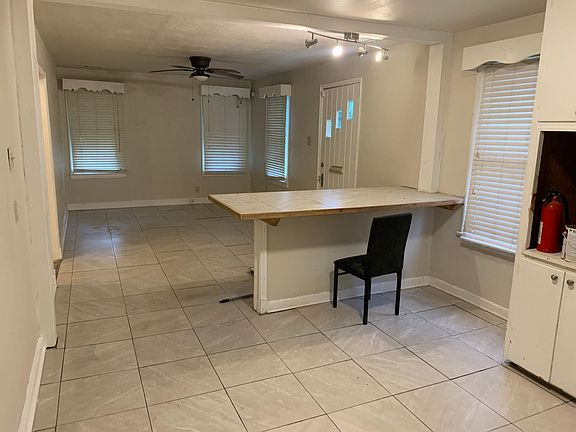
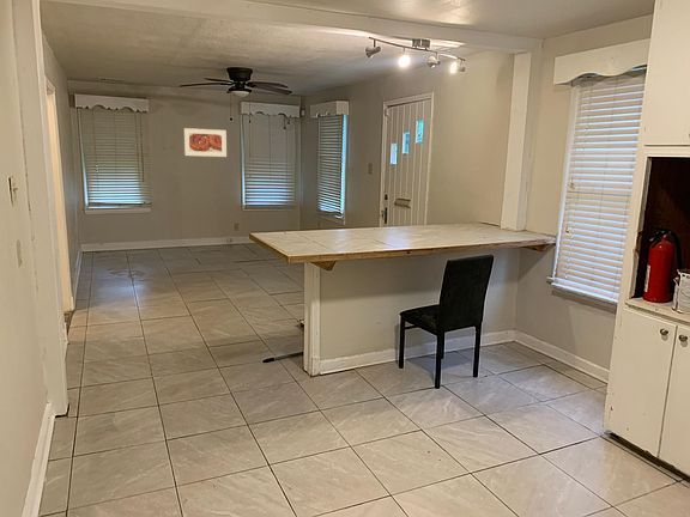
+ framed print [183,127,228,158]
